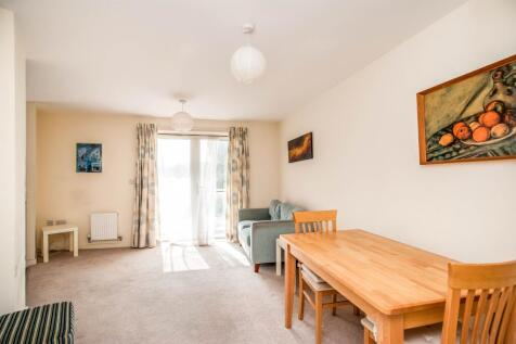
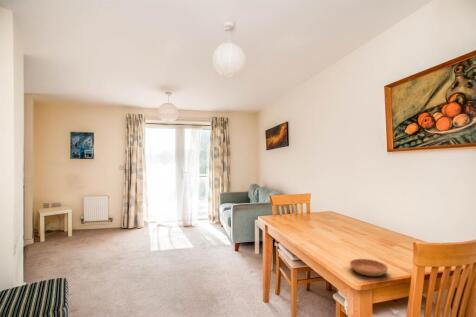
+ saucer [349,258,389,277]
